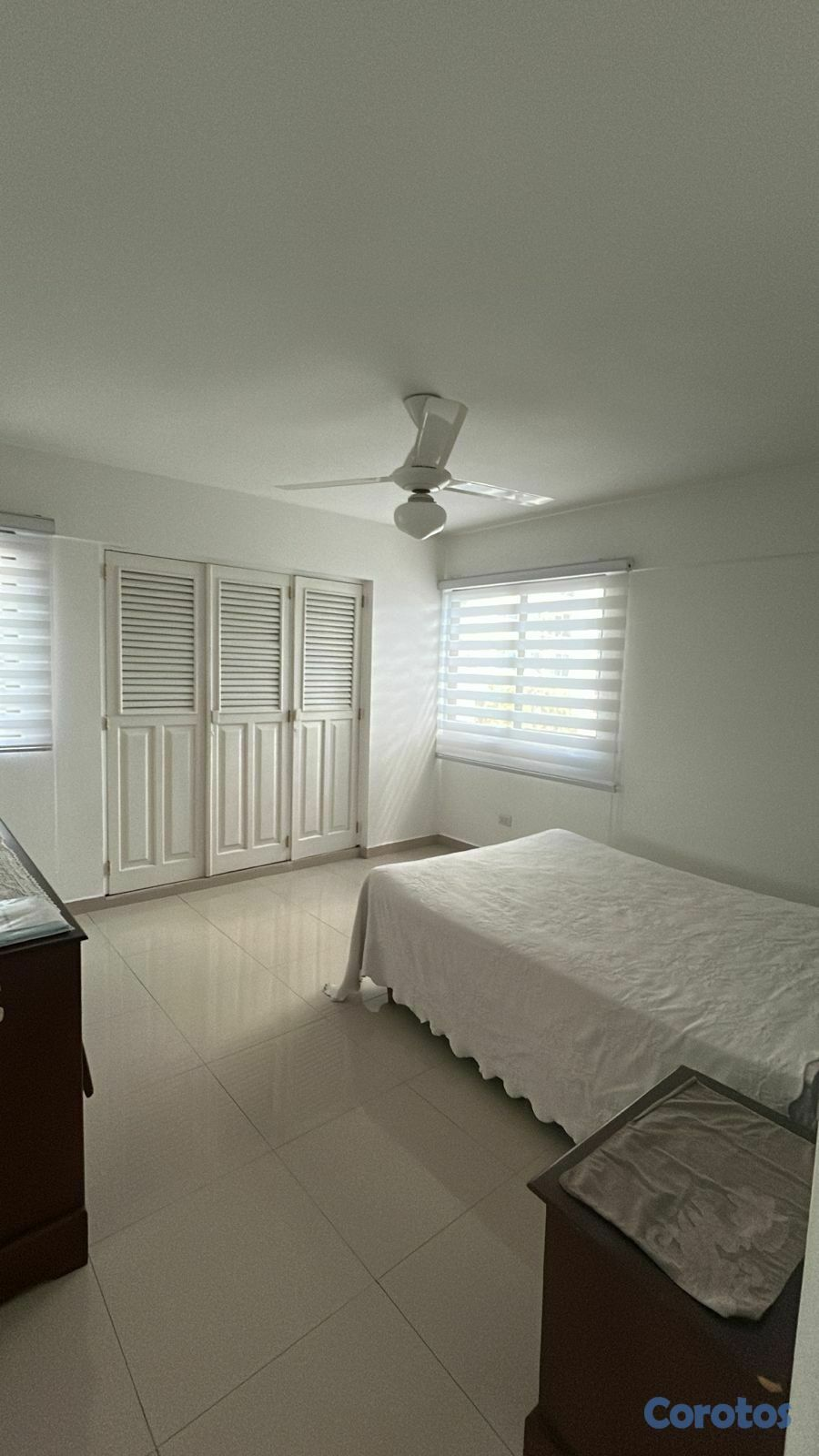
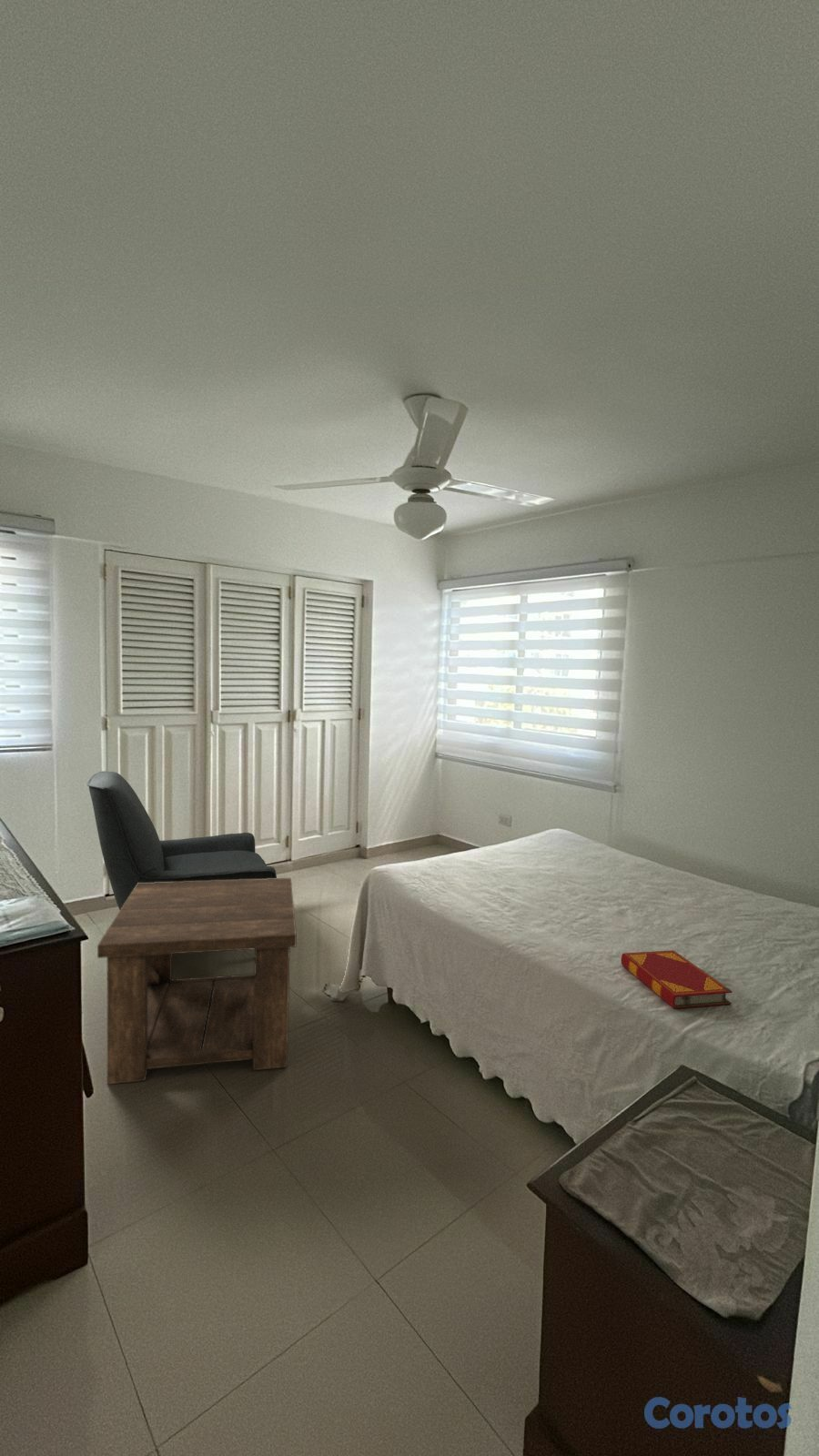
+ side table [96,877,298,1086]
+ chair [86,771,278,911]
+ hardback book [621,949,733,1009]
